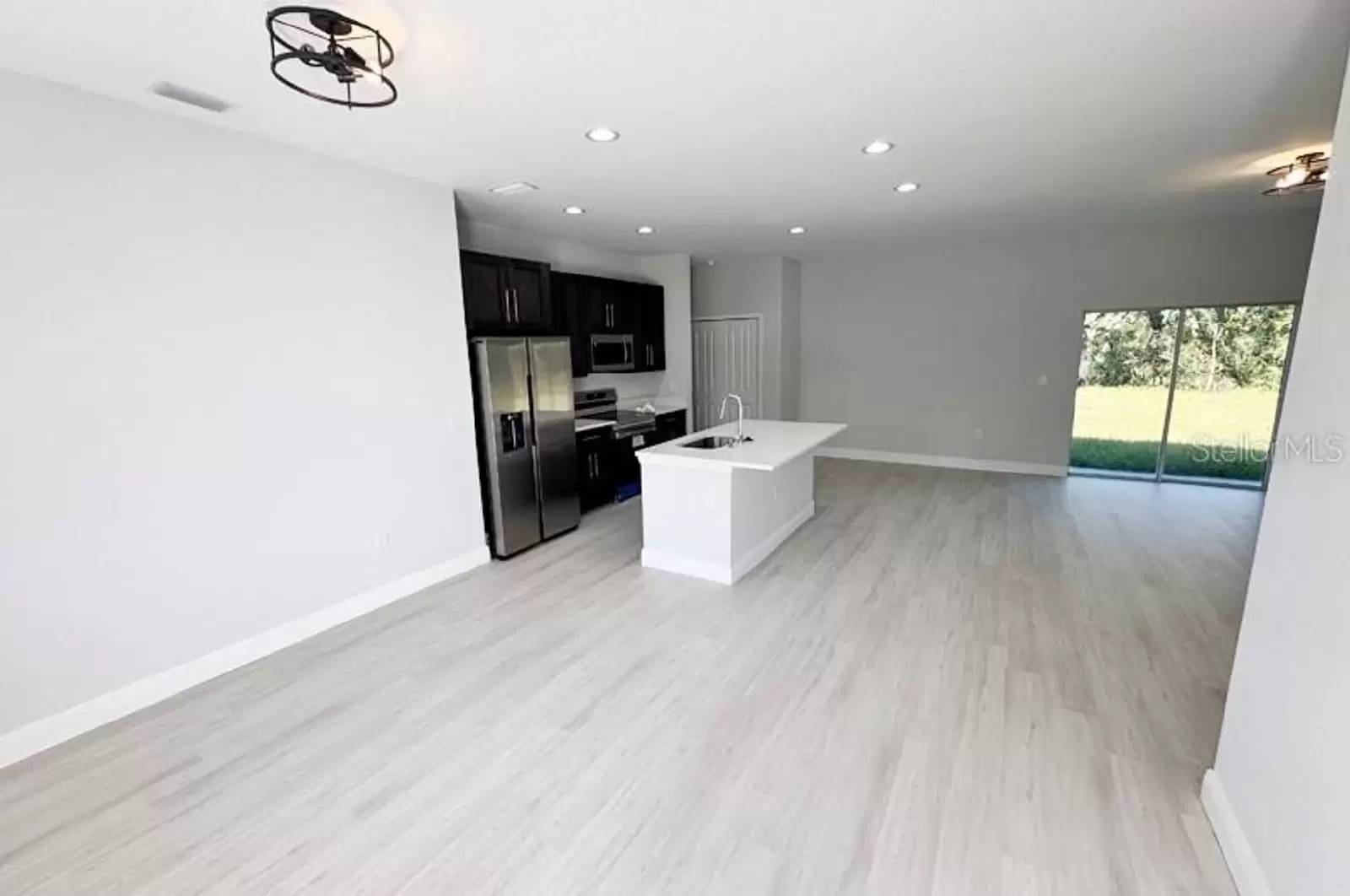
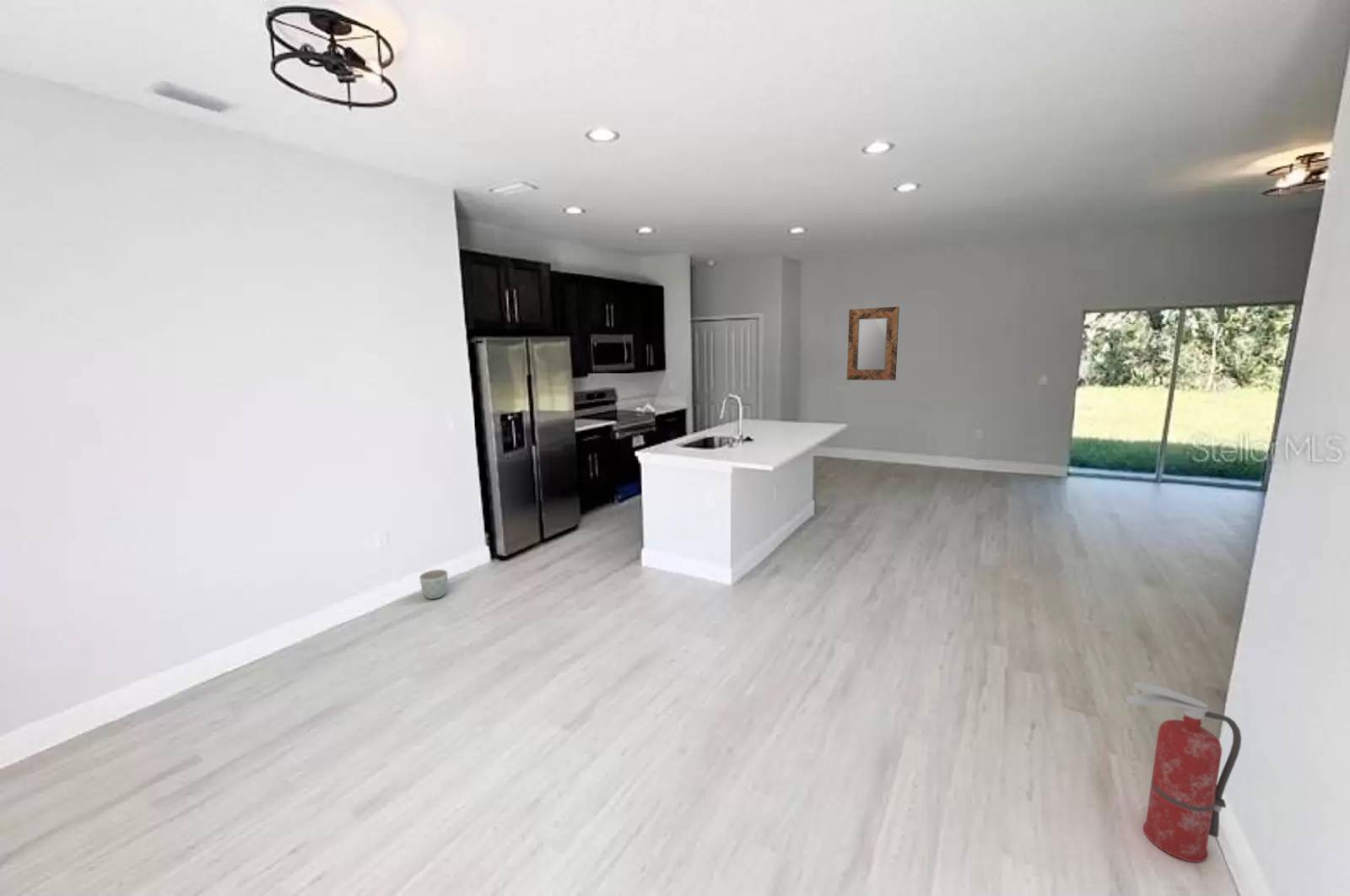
+ fire extinguisher [1125,681,1242,863]
+ planter [419,569,449,600]
+ home mirror [846,305,900,381]
